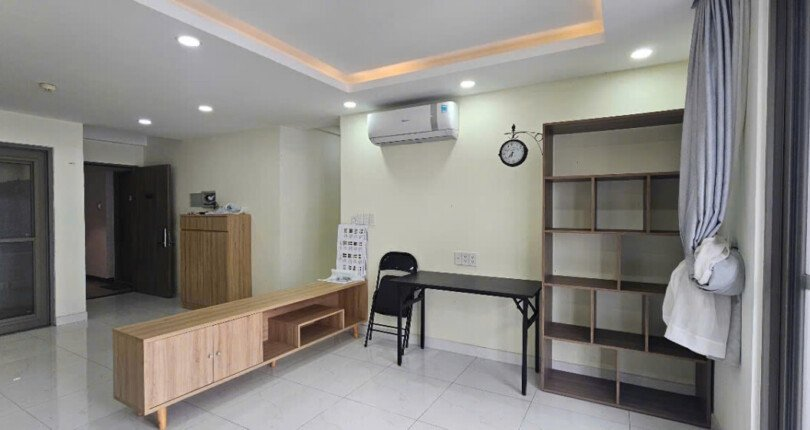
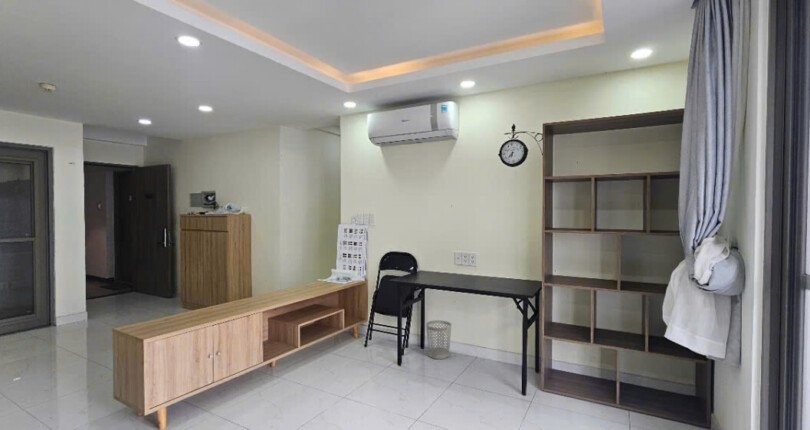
+ wastebasket [425,319,452,360]
